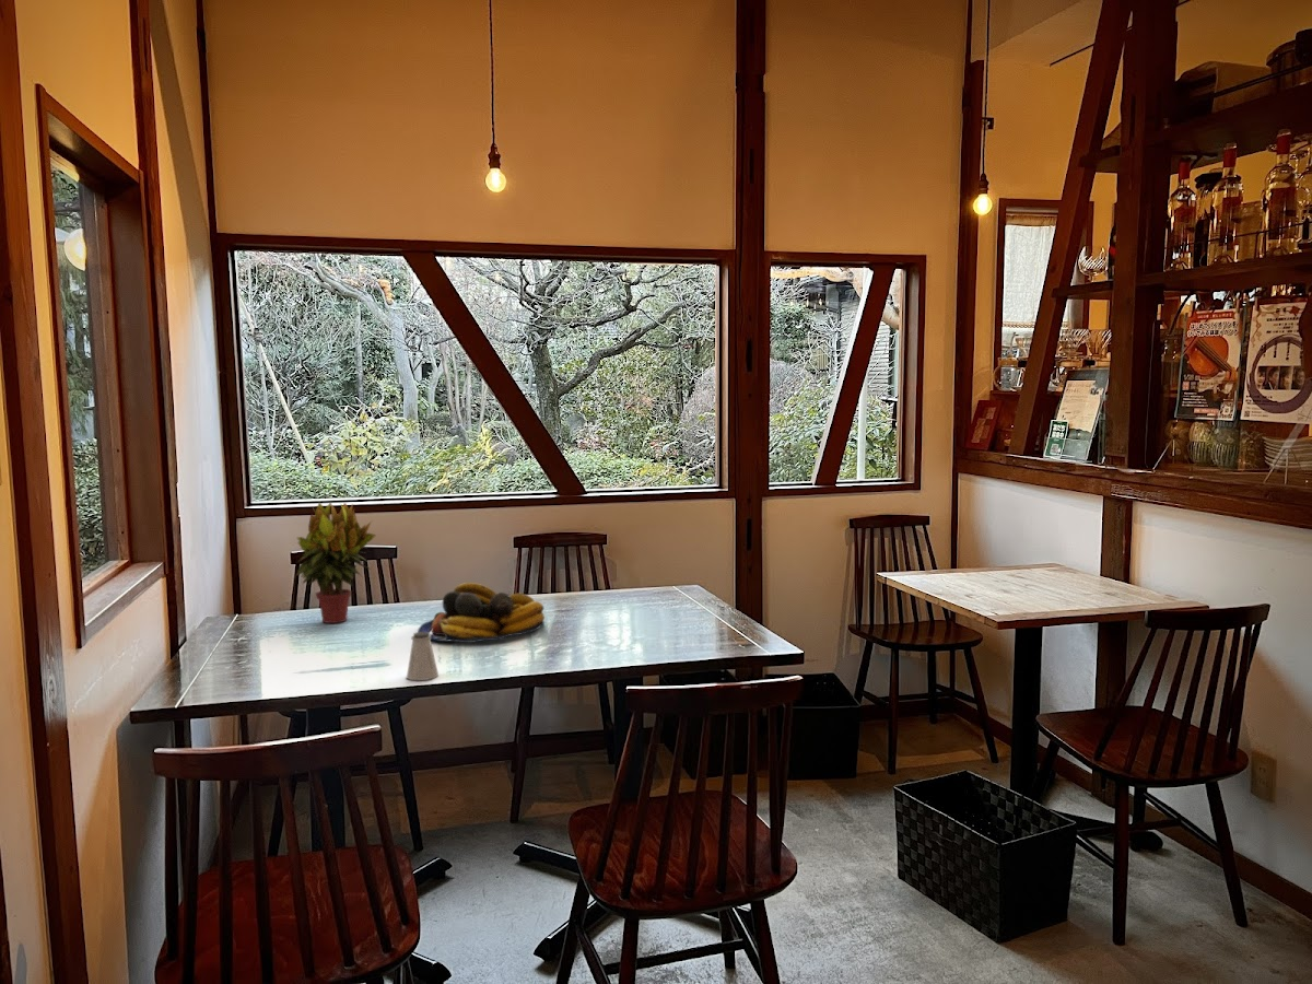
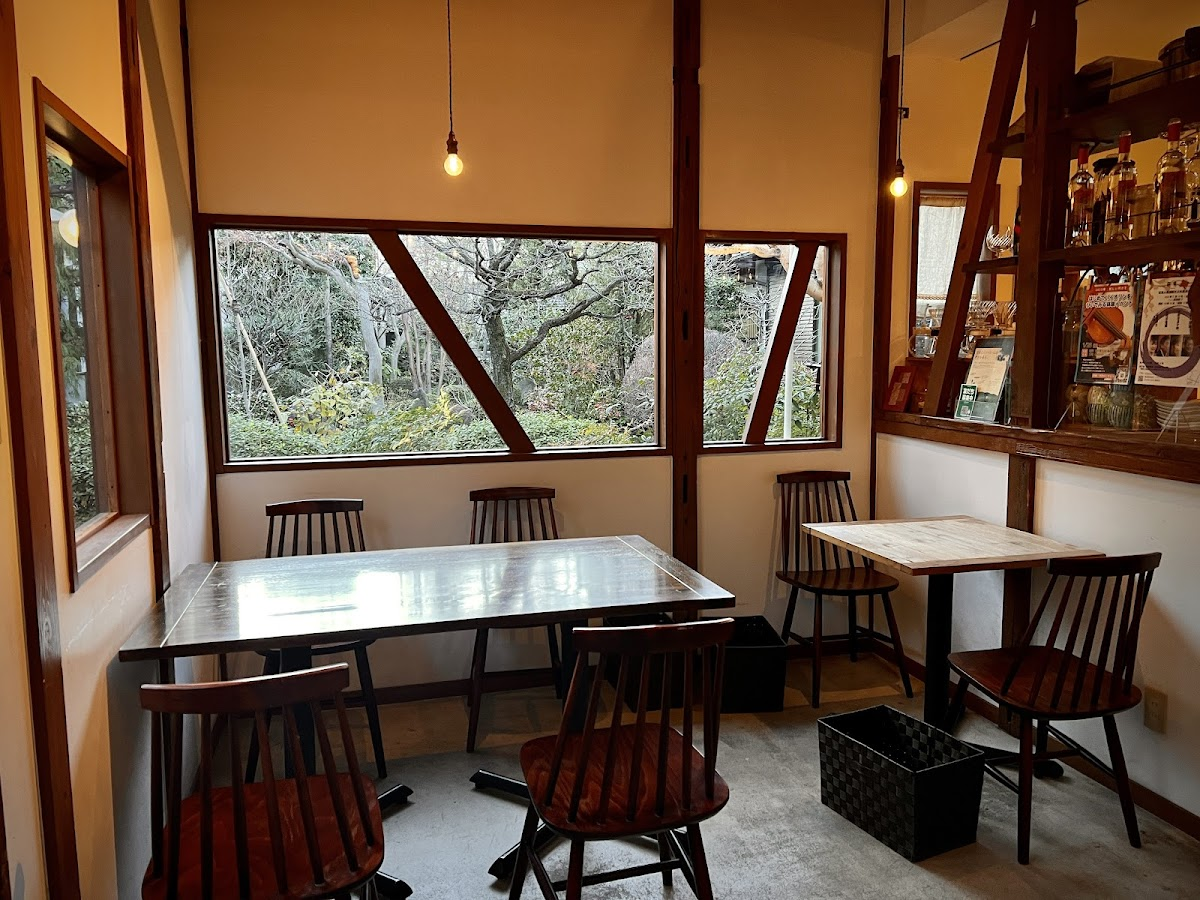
- potted plant [294,501,376,624]
- fruit bowl [417,582,546,644]
- saltshaker [406,631,440,681]
